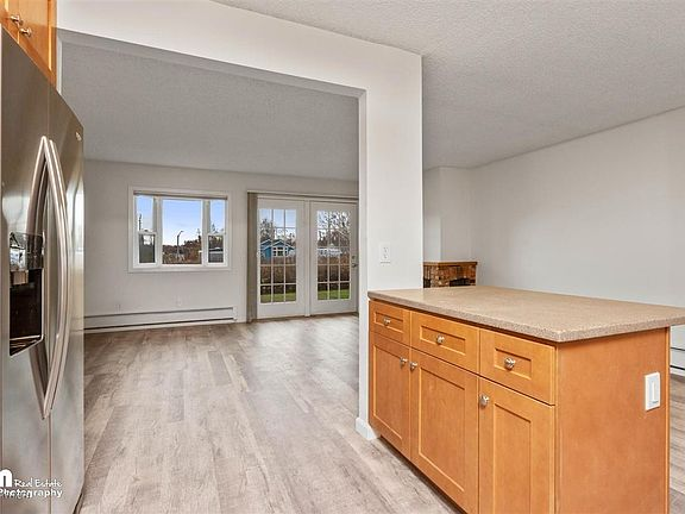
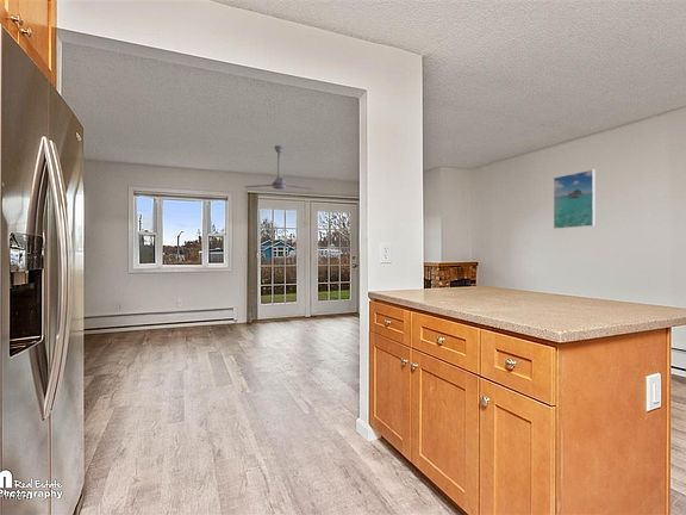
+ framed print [553,169,597,230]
+ ceiling fan [243,144,314,191]
